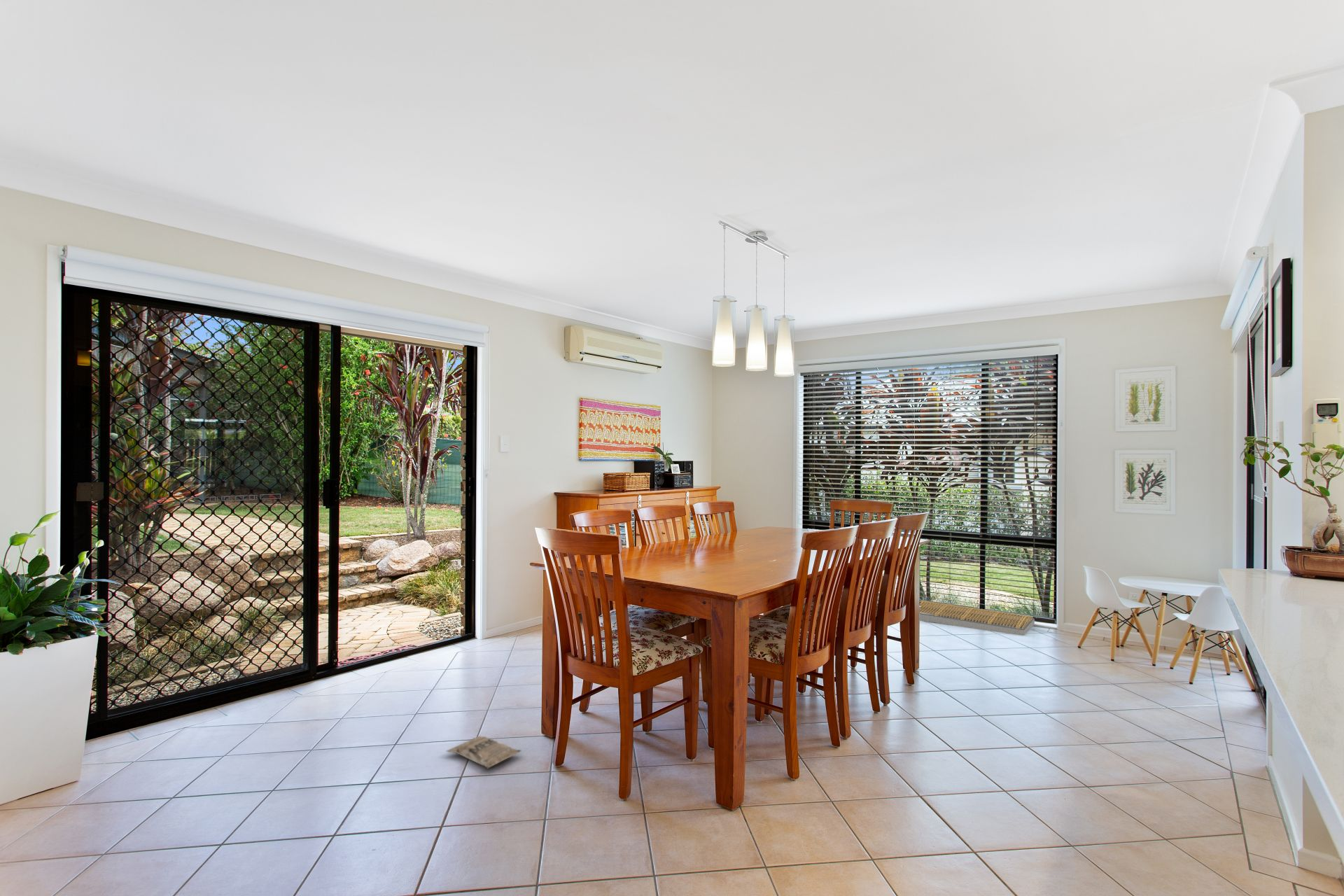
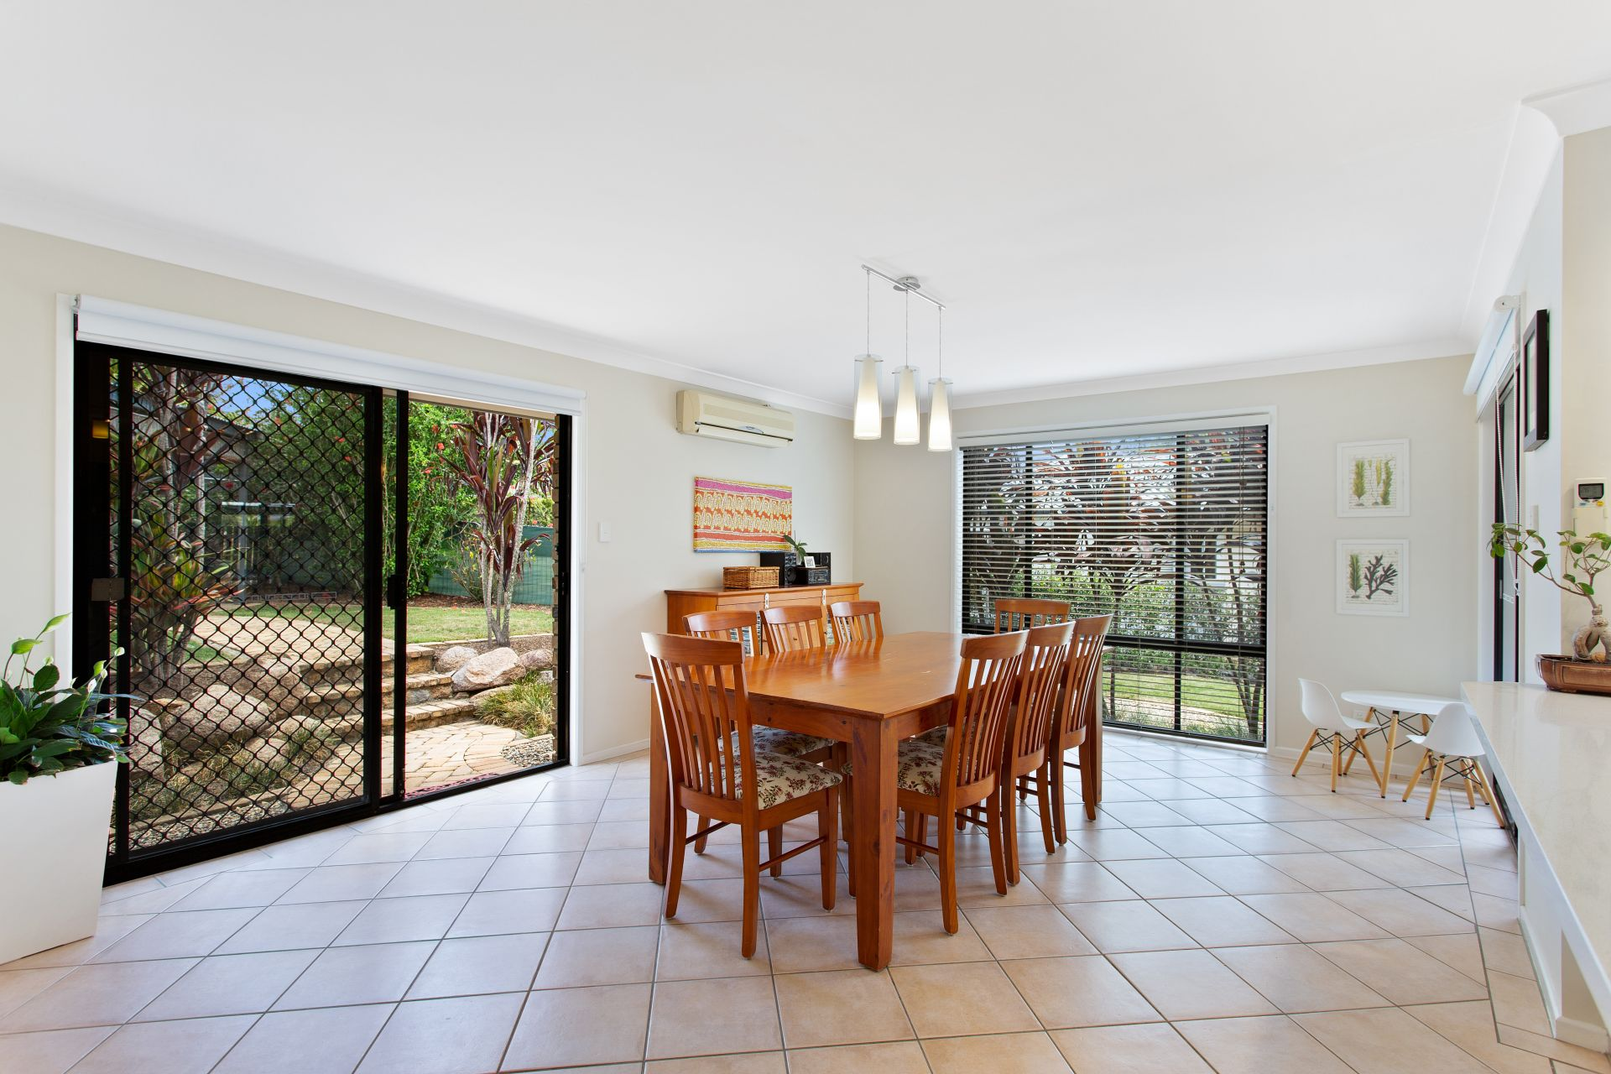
- basket [919,600,1035,636]
- bag [445,735,523,769]
